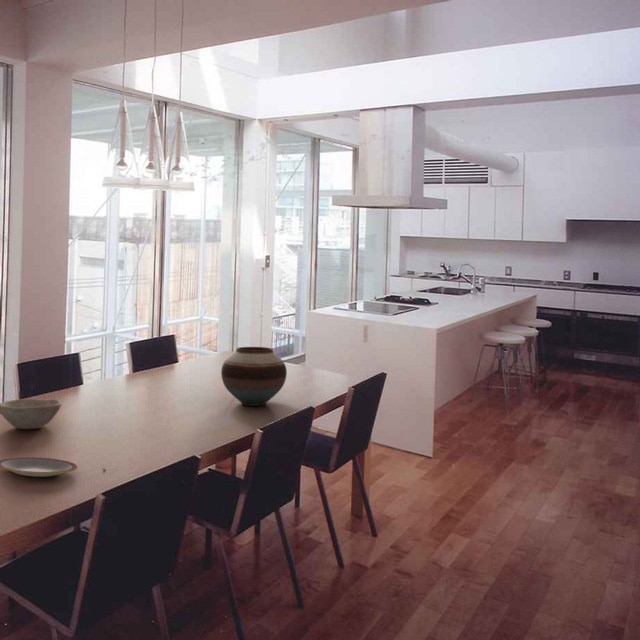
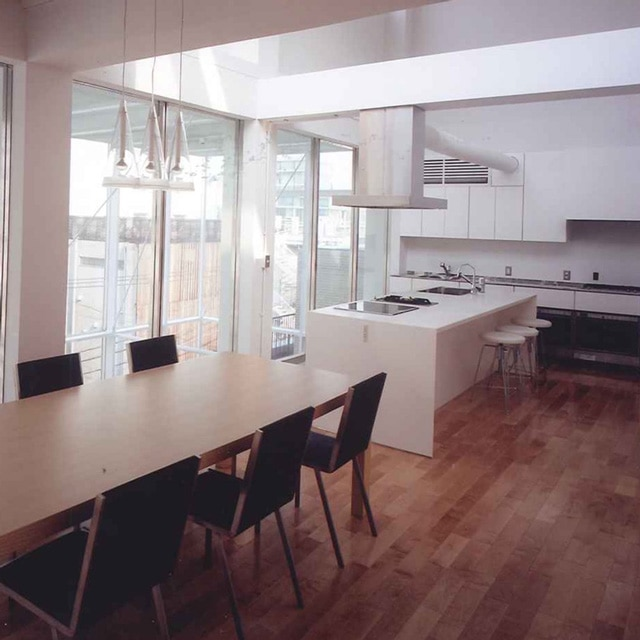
- bowl [0,398,62,430]
- vase [220,346,288,407]
- plate [0,456,78,478]
